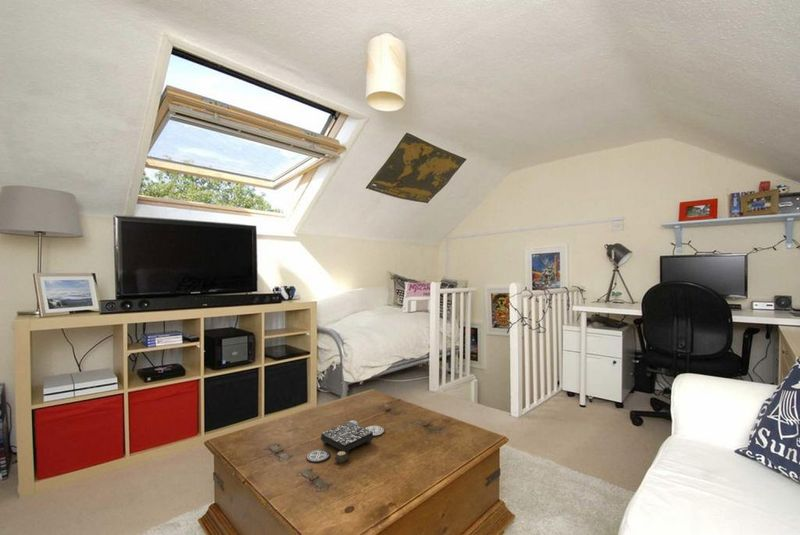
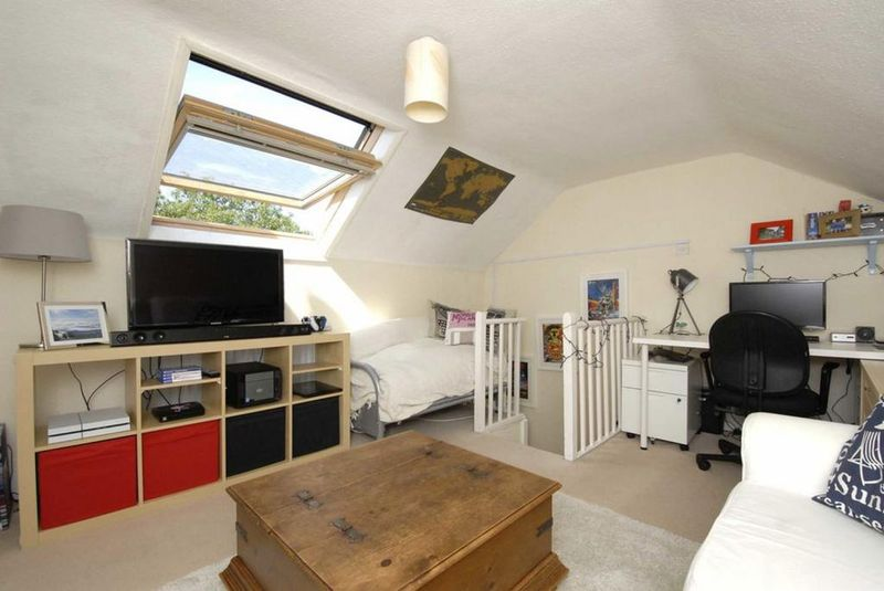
- board game [305,420,385,464]
